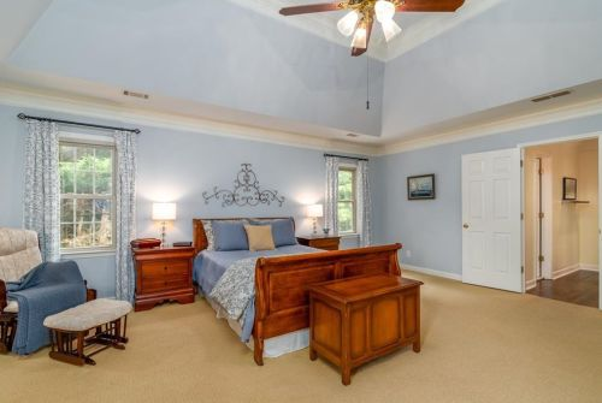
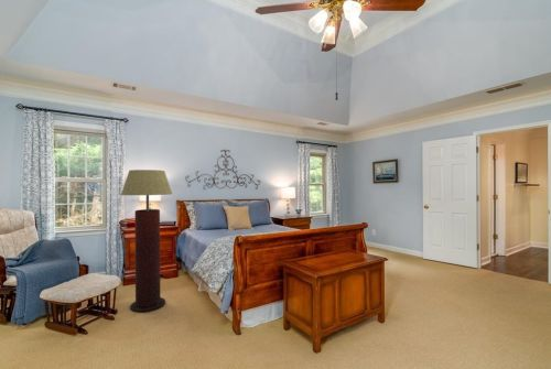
+ floor lamp [120,169,173,314]
